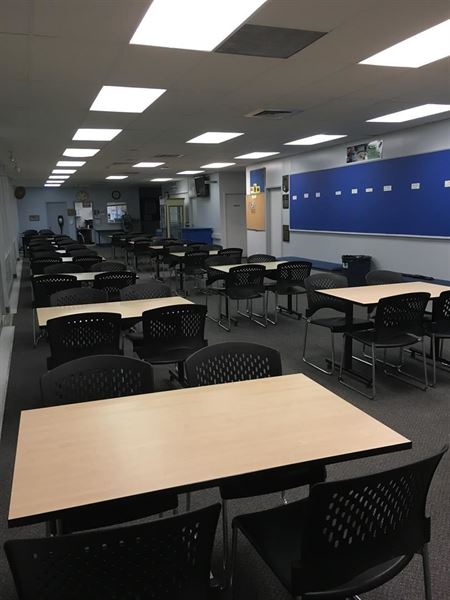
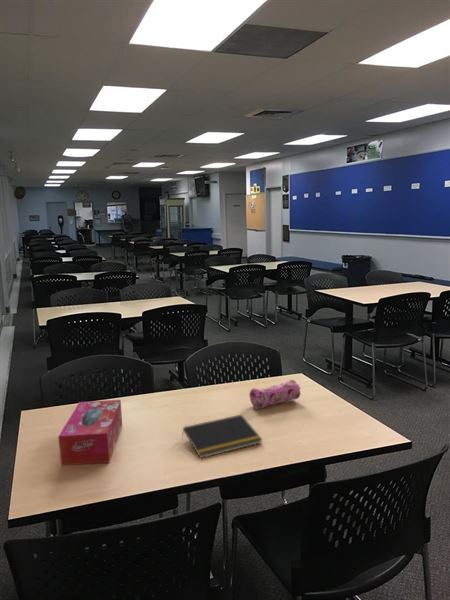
+ tissue box [57,399,123,466]
+ pencil case [248,379,302,410]
+ notepad [181,414,263,459]
